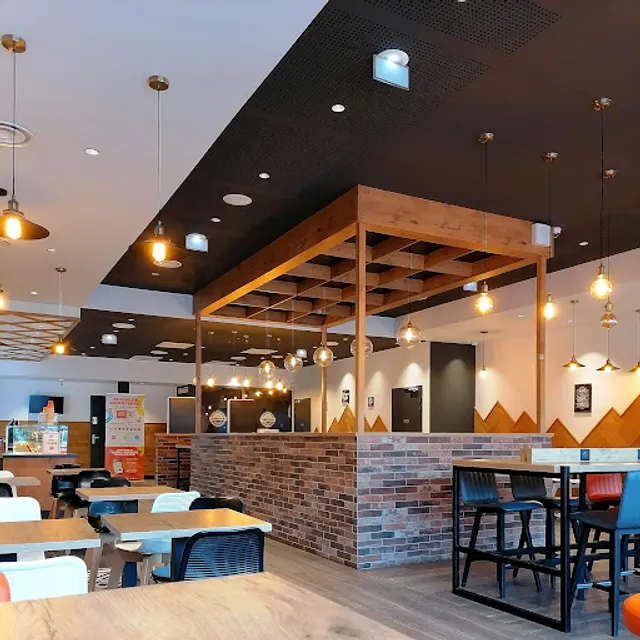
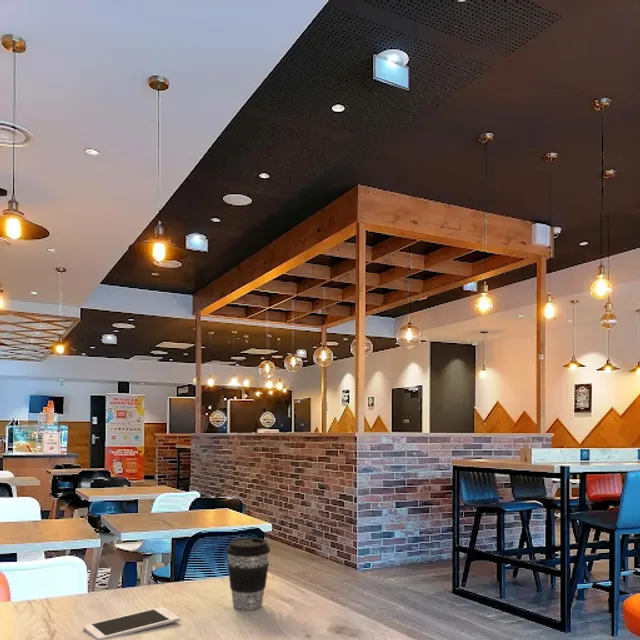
+ coffee cup [225,537,271,611]
+ cell phone [83,606,181,640]
